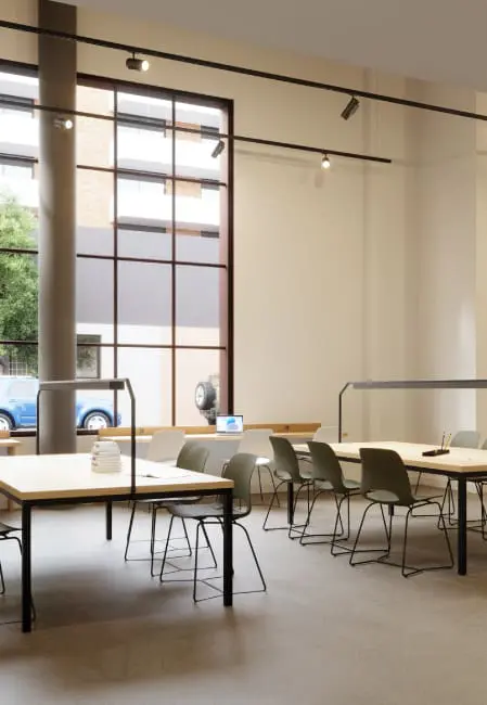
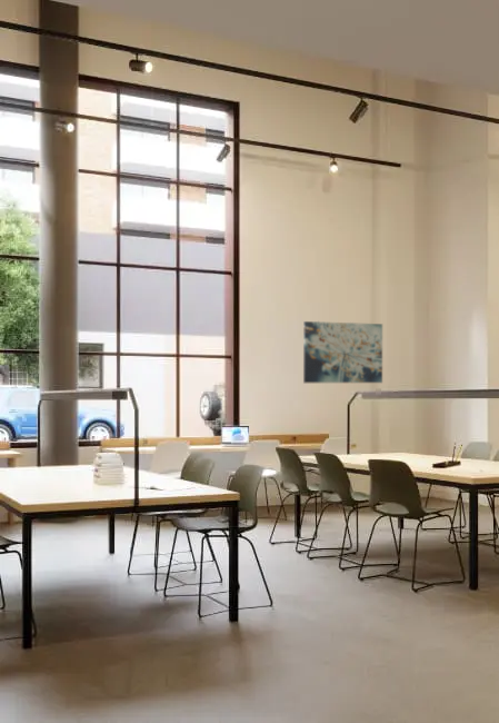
+ wall art [302,320,383,384]
